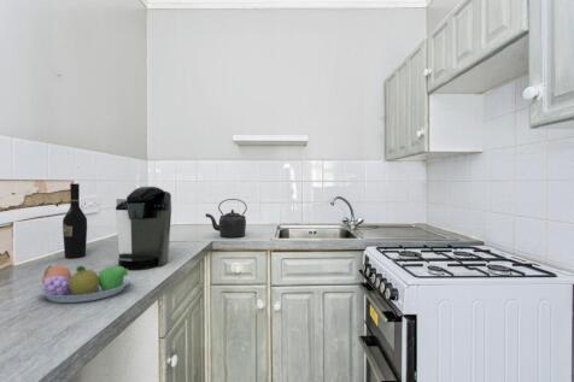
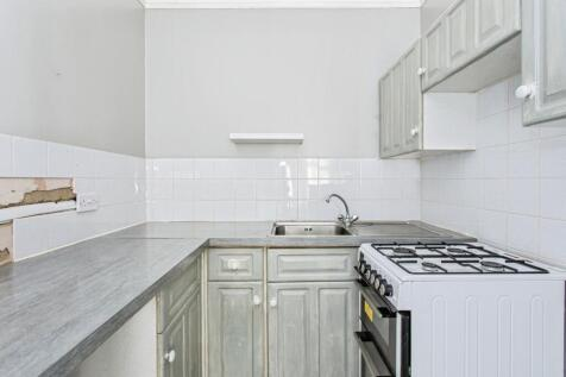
- fruit bowl [36,265,133,304]
- wine bottle [62,182,88,259]
- kettle [205,198,248,239]
- coffee maker [115,186,172,270]
